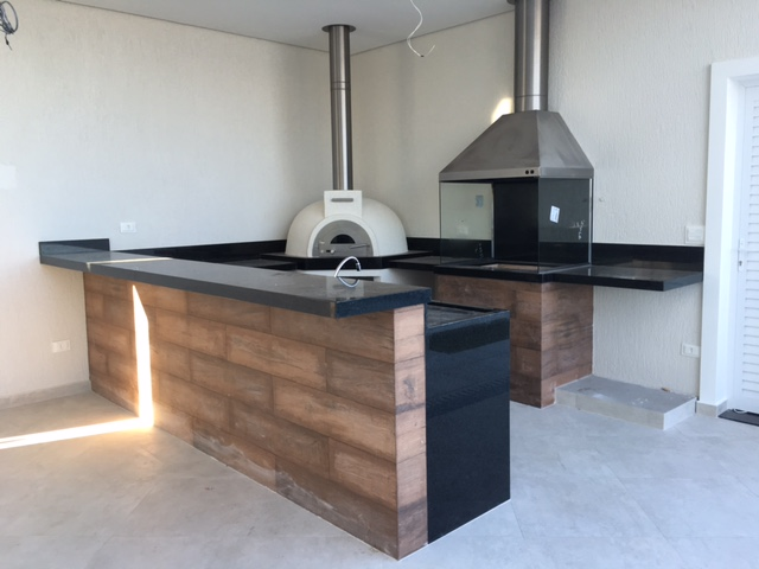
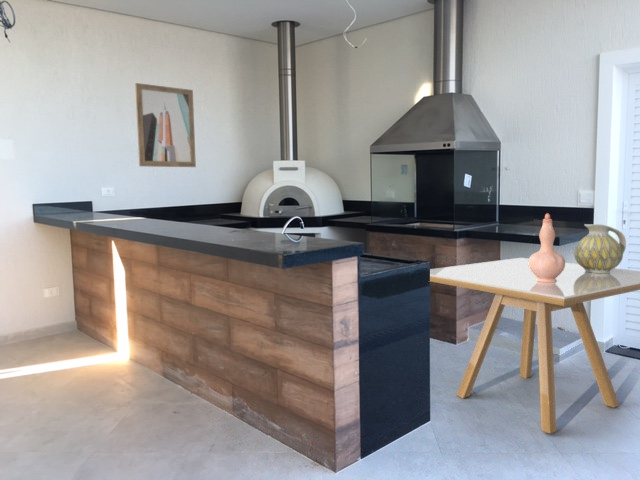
+ dining table [429,257,640,435]
+ wall art [134,82,197,168]
+ vase [528,212,566,282]
+ pitcher [573,223,627,273]
